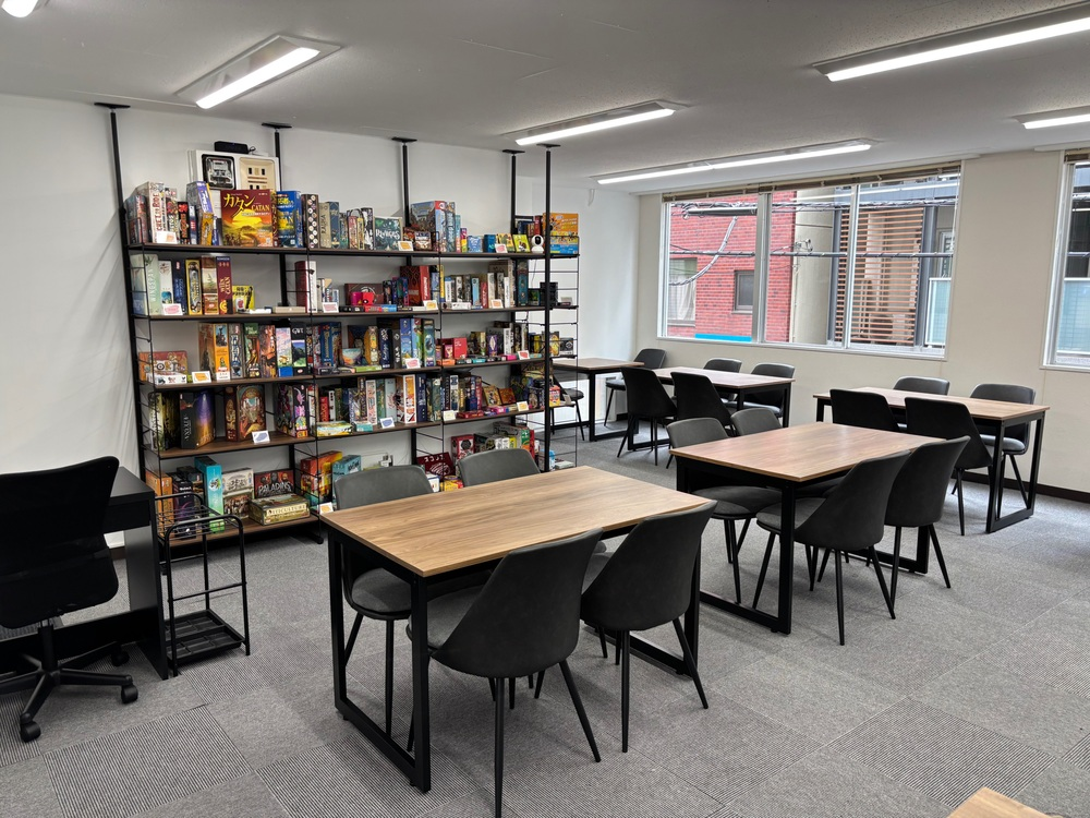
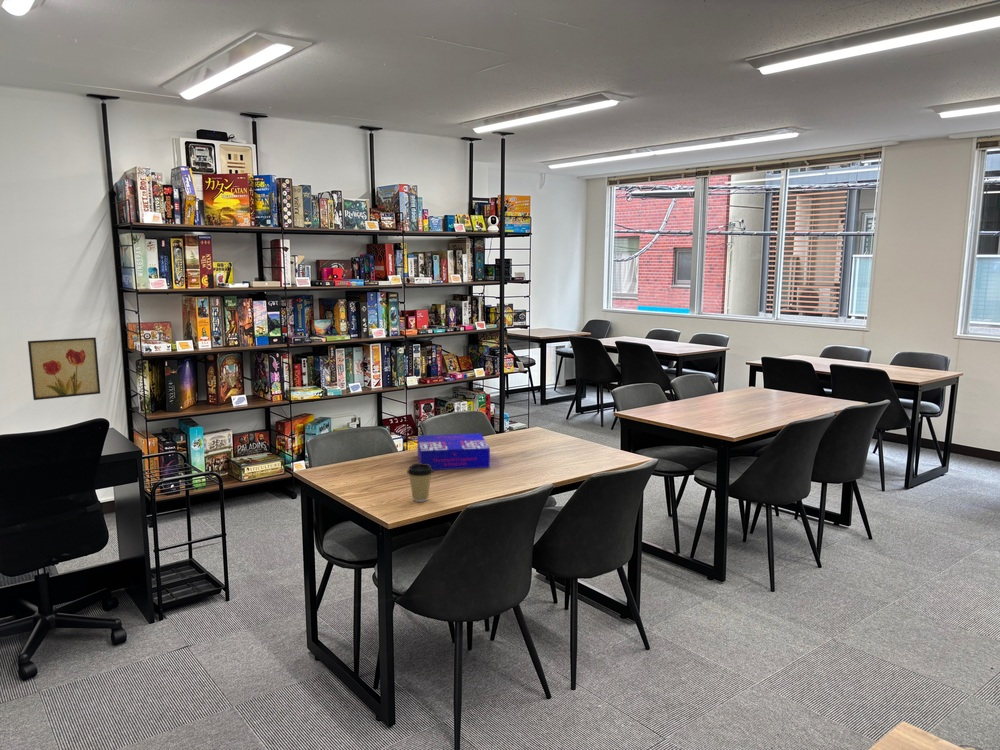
+ board game [416,433,491,471]
+ wall art [27,337,101,401]
+ coffee cup [406,463,434,503]
